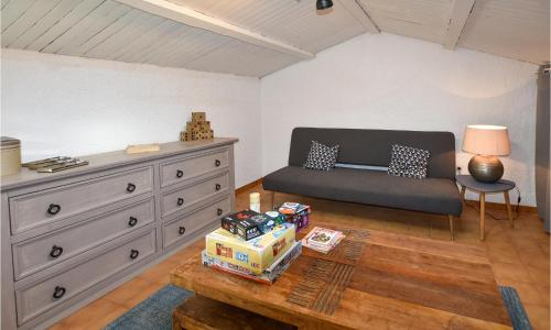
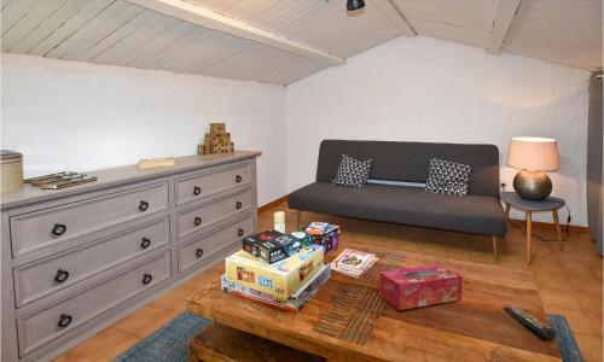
+ remote control [501,305,557,339]
+ tissue box [378,263,464,311]
